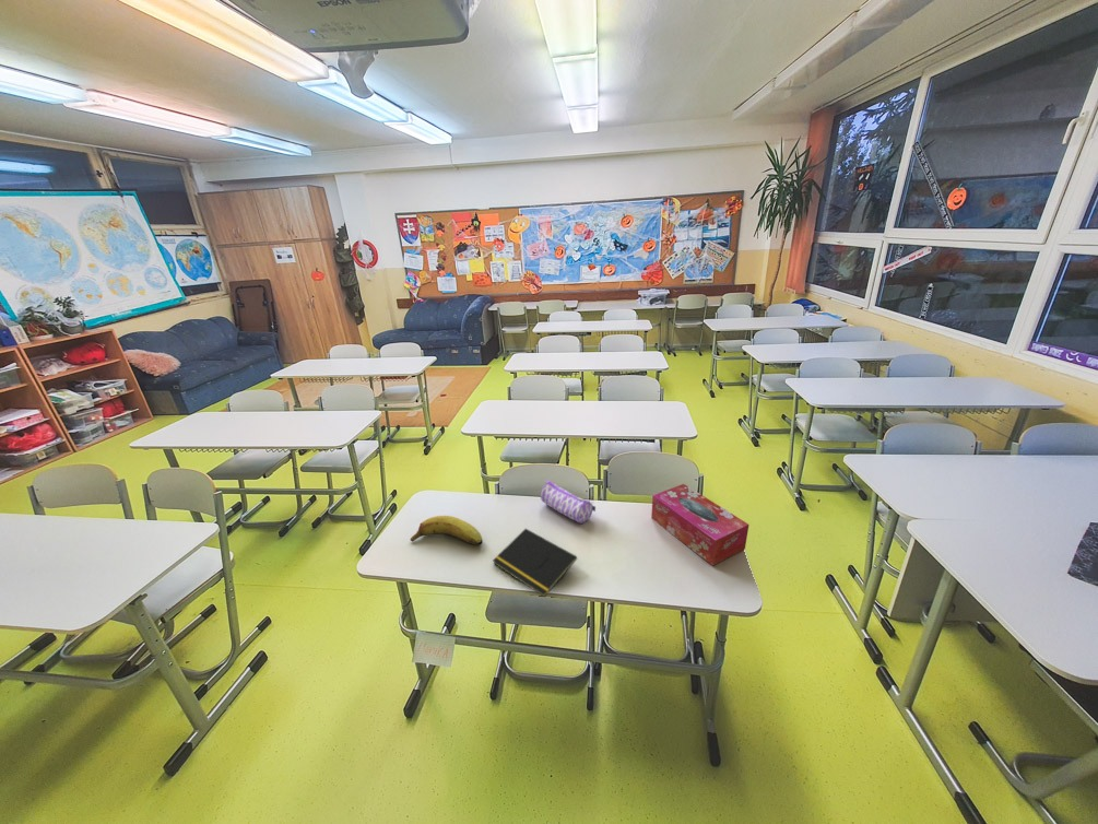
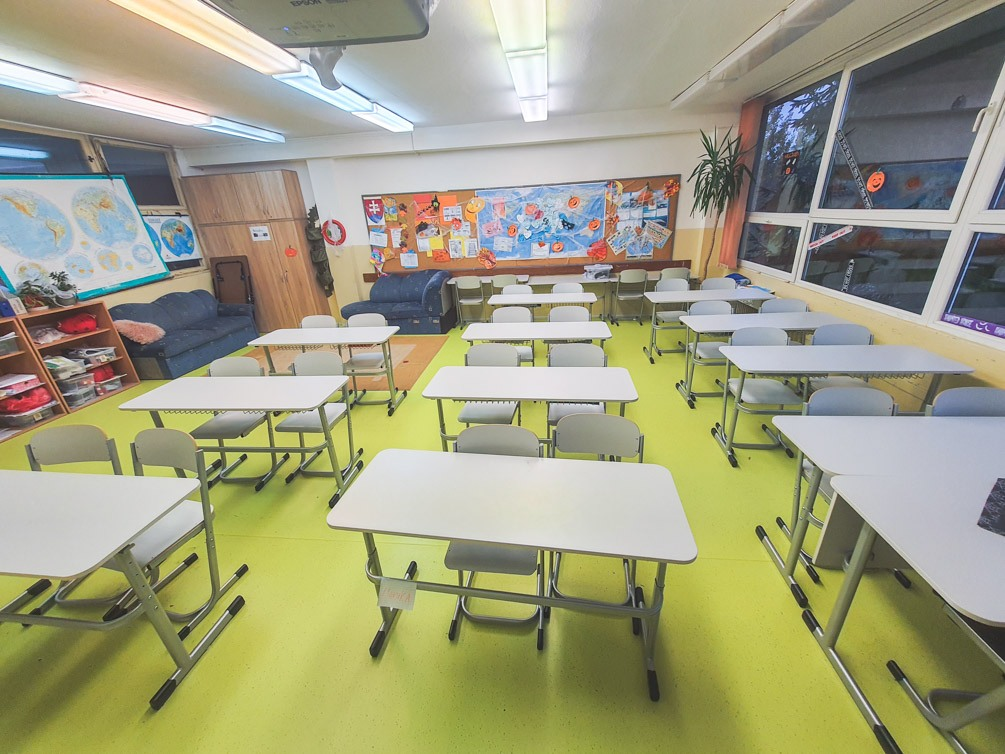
- tissue box [650,483,749,566]
- notepad [492,528,578,598]
- pencil case [540,479,597,525]
- fruit [410,515,484,546]
